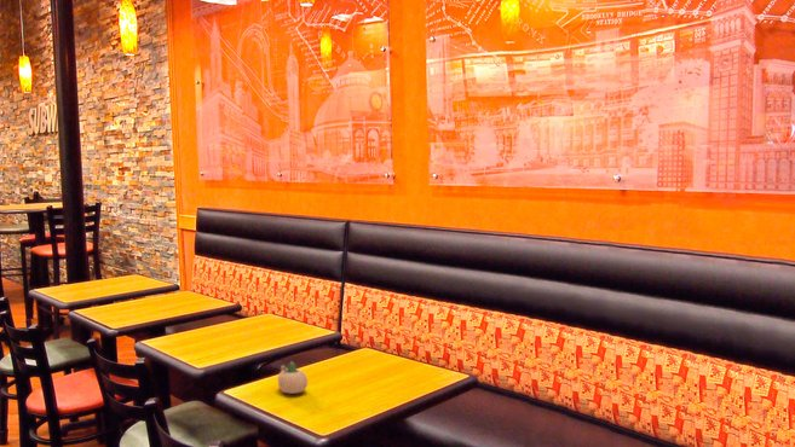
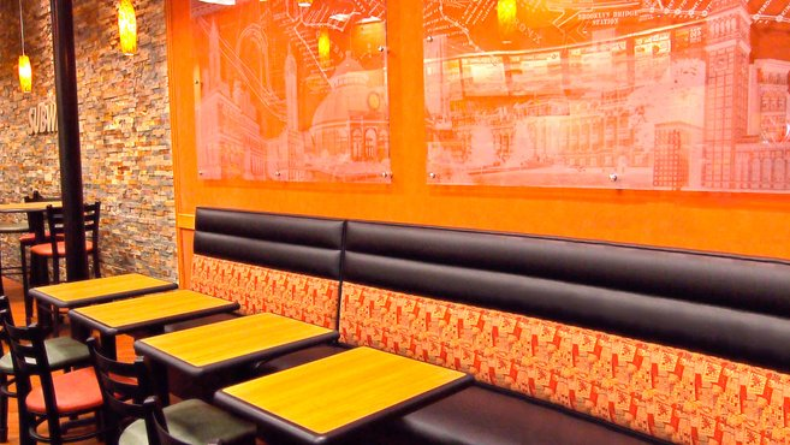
- succulent planter [277,360,309,395]
